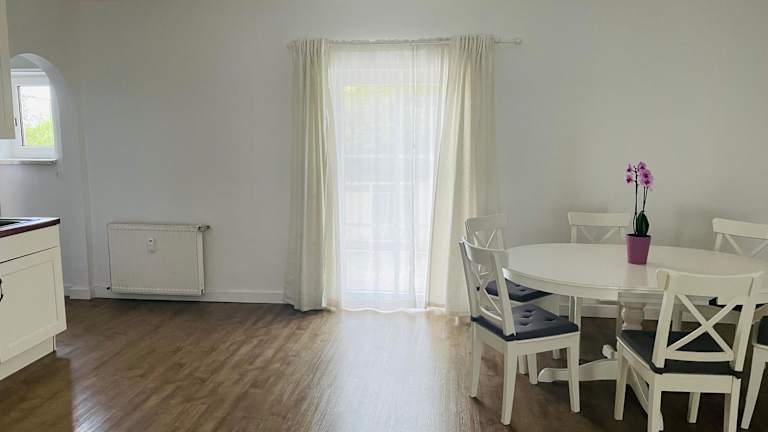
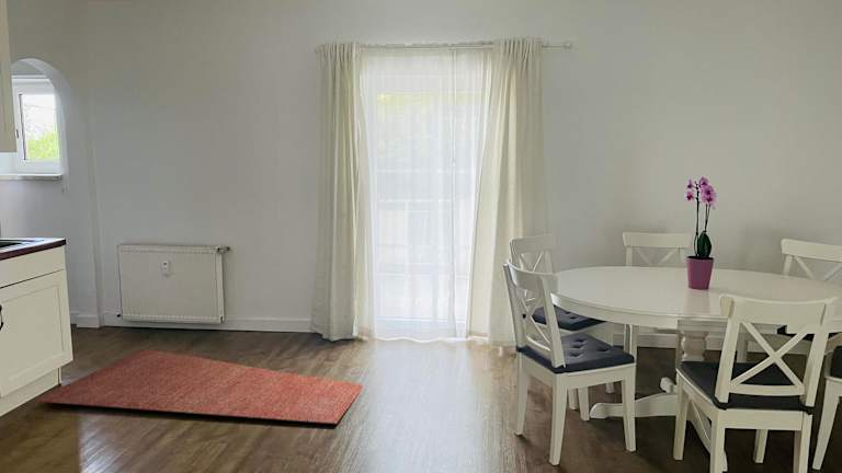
+ rug [32,348,364,425]
